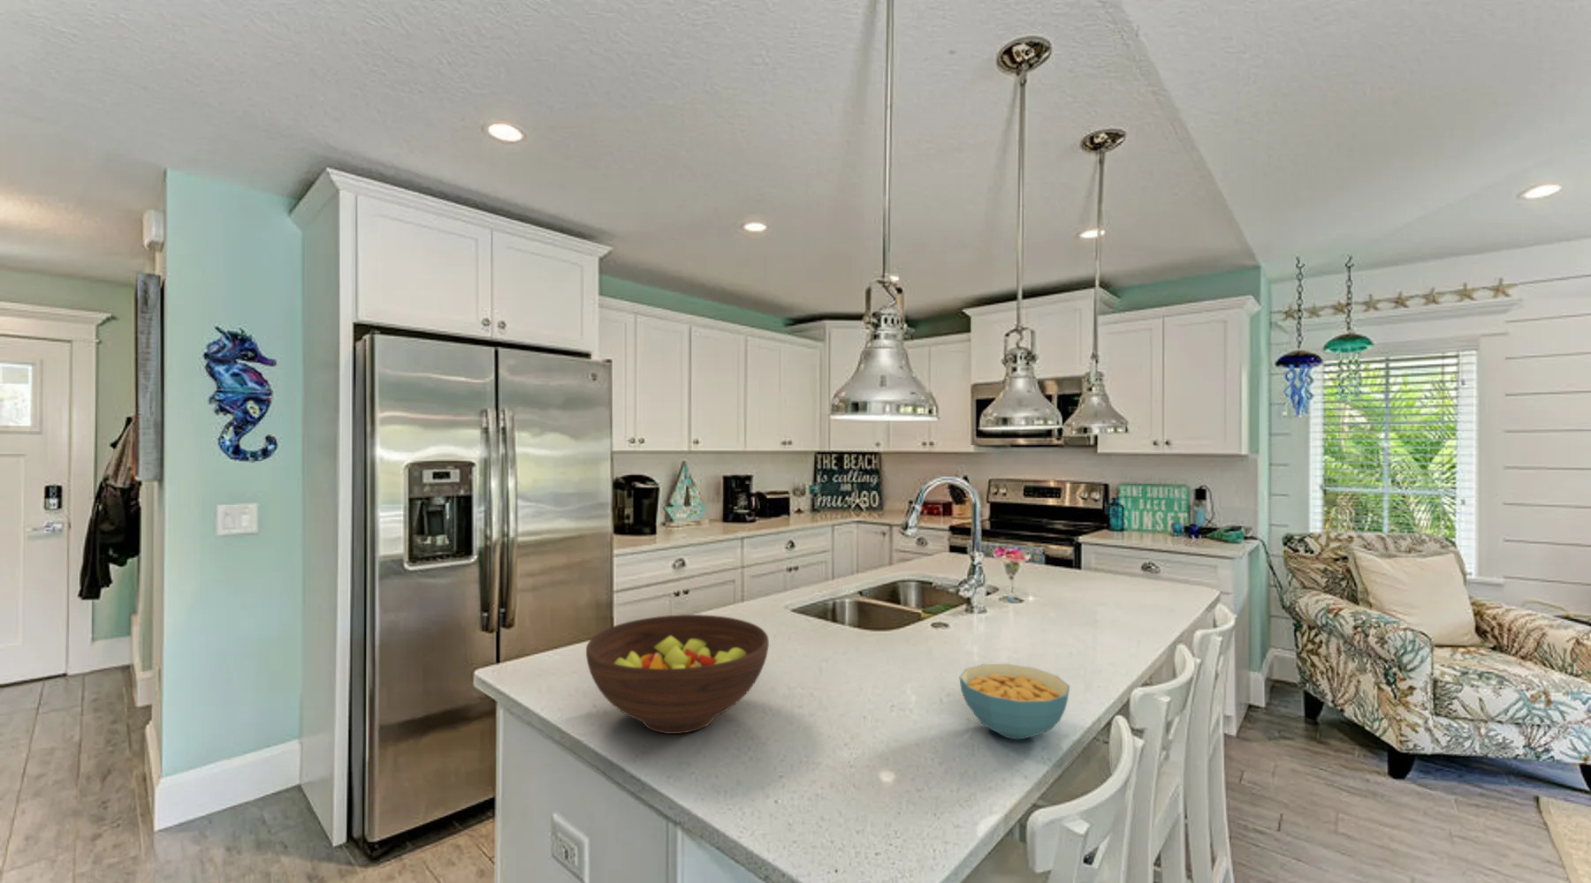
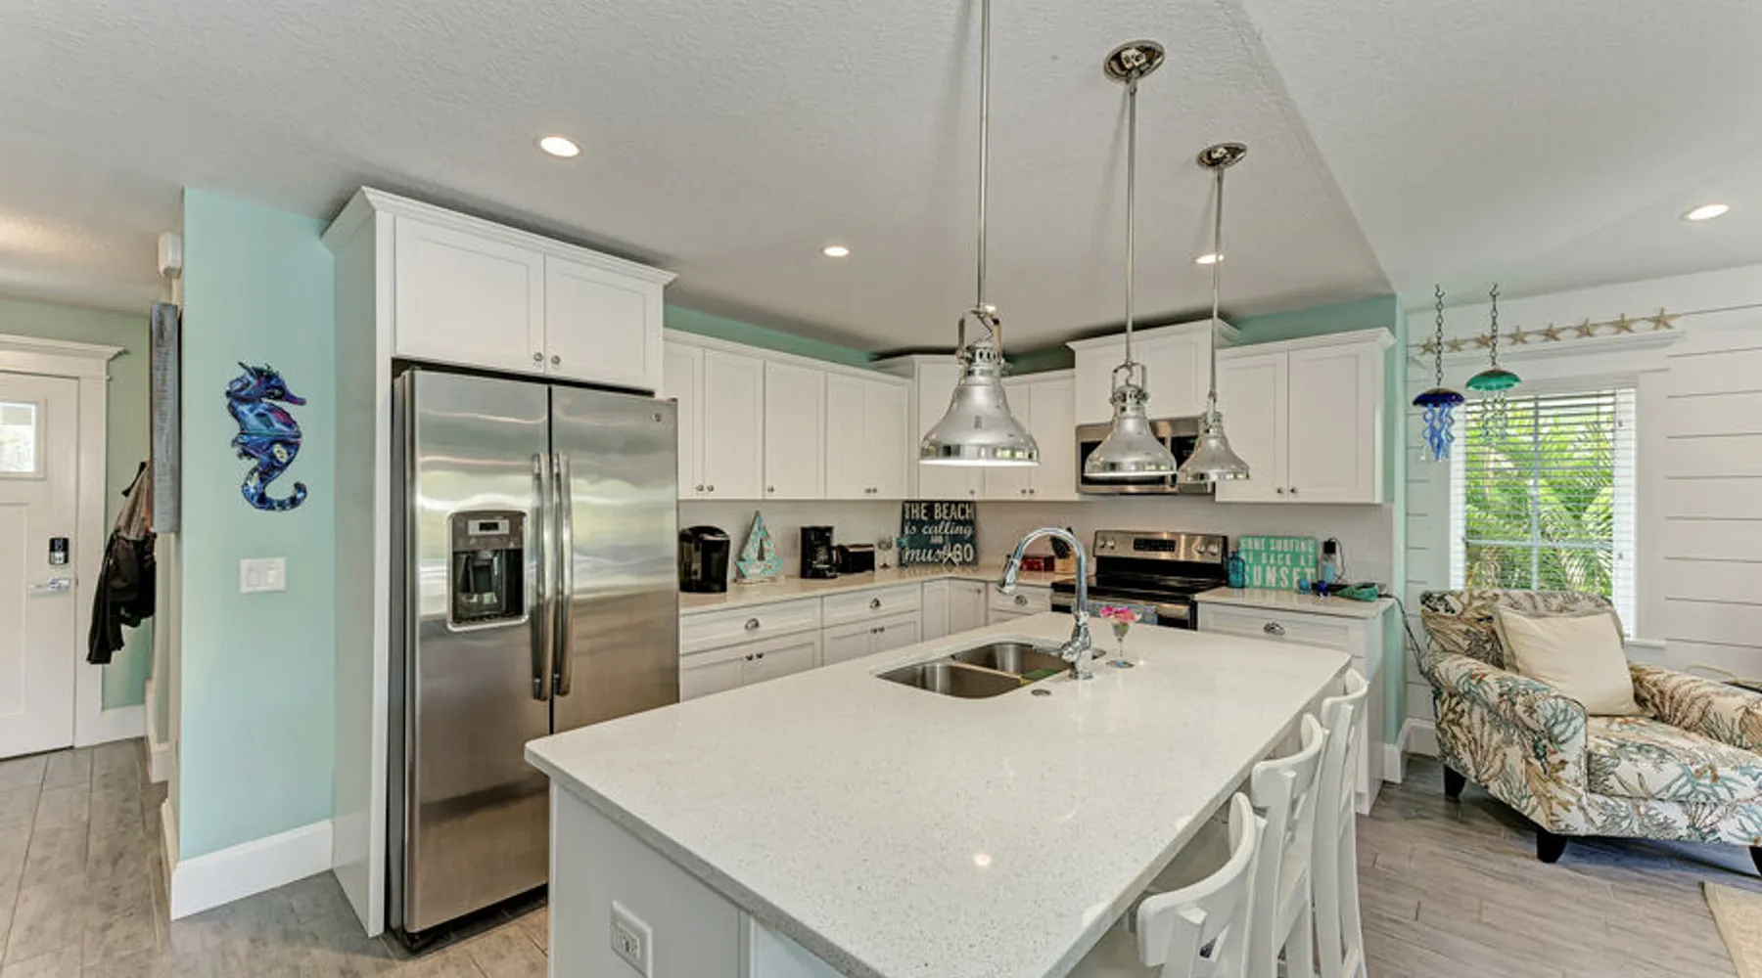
- fruit bowl [585,613,769,735]
- cereal bowl [959,663,1071,739]
